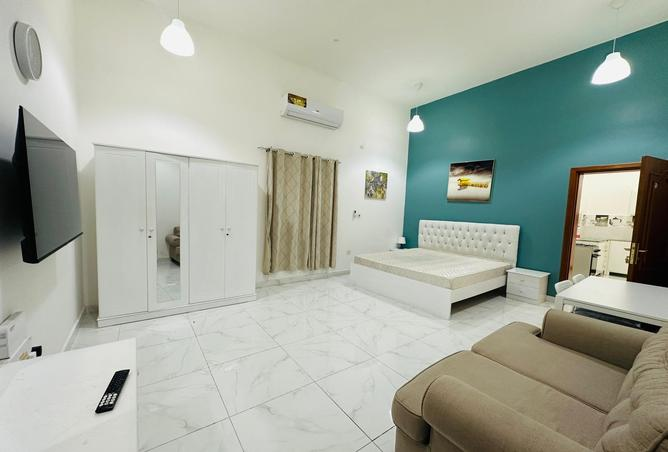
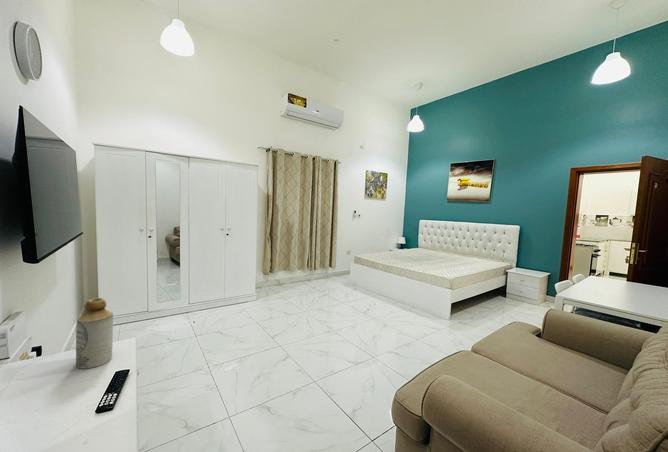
+ bottle [75,297,114,370]
